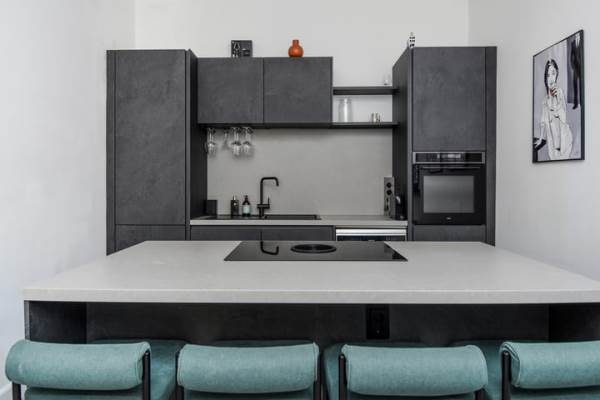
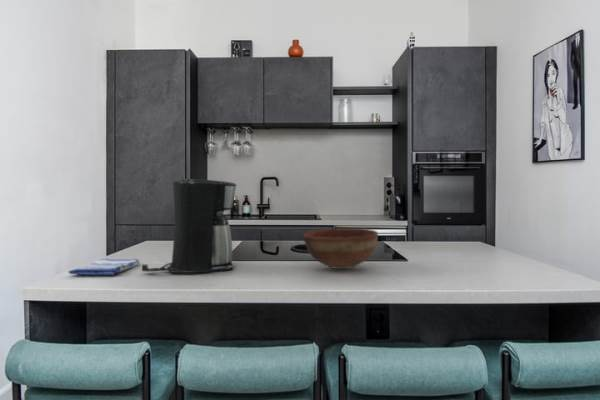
+ bowl [302,227,379,270]
+ coffee maker [141,178,238,274]
+ dish towel [67,257,141,276]
